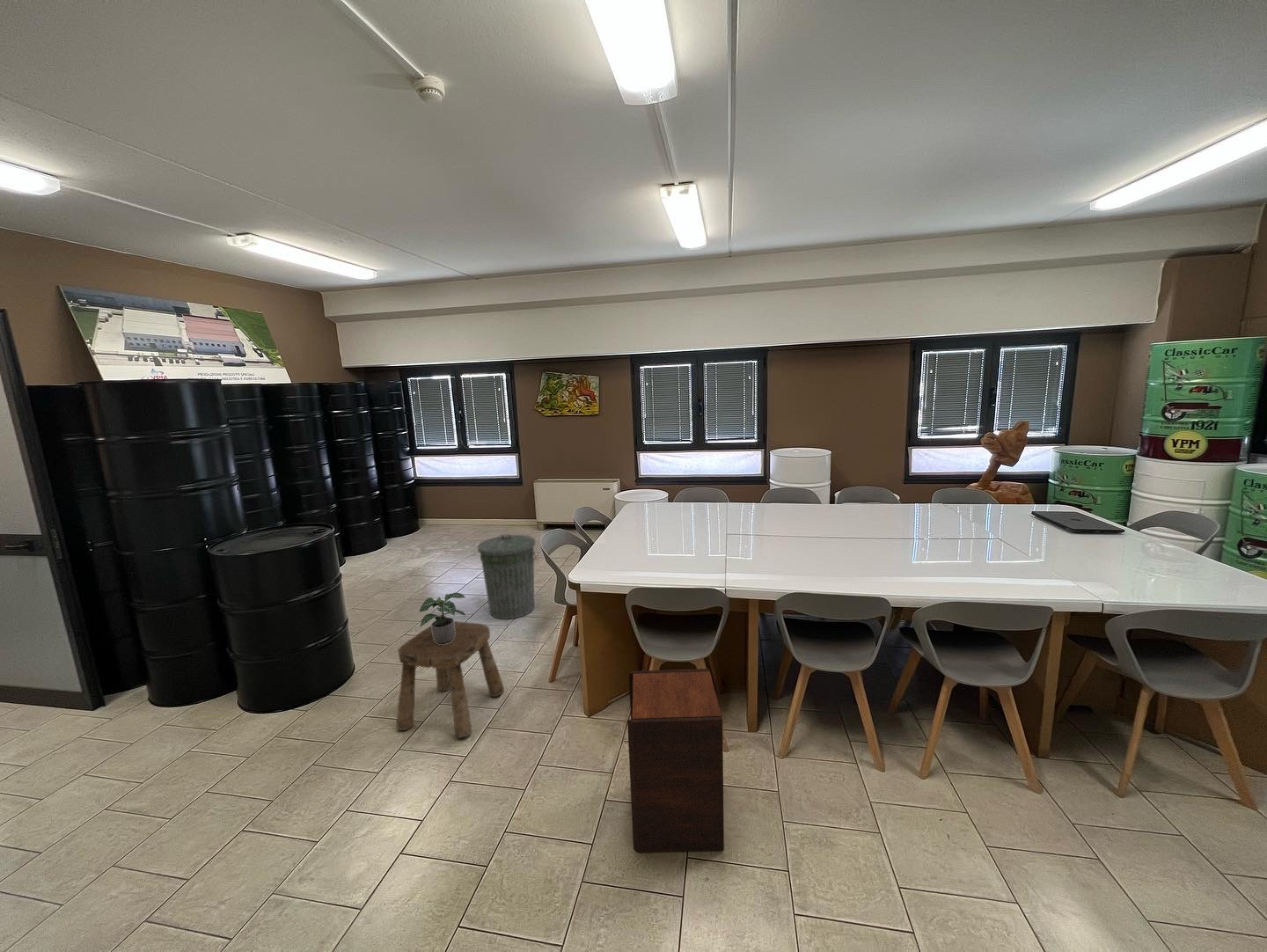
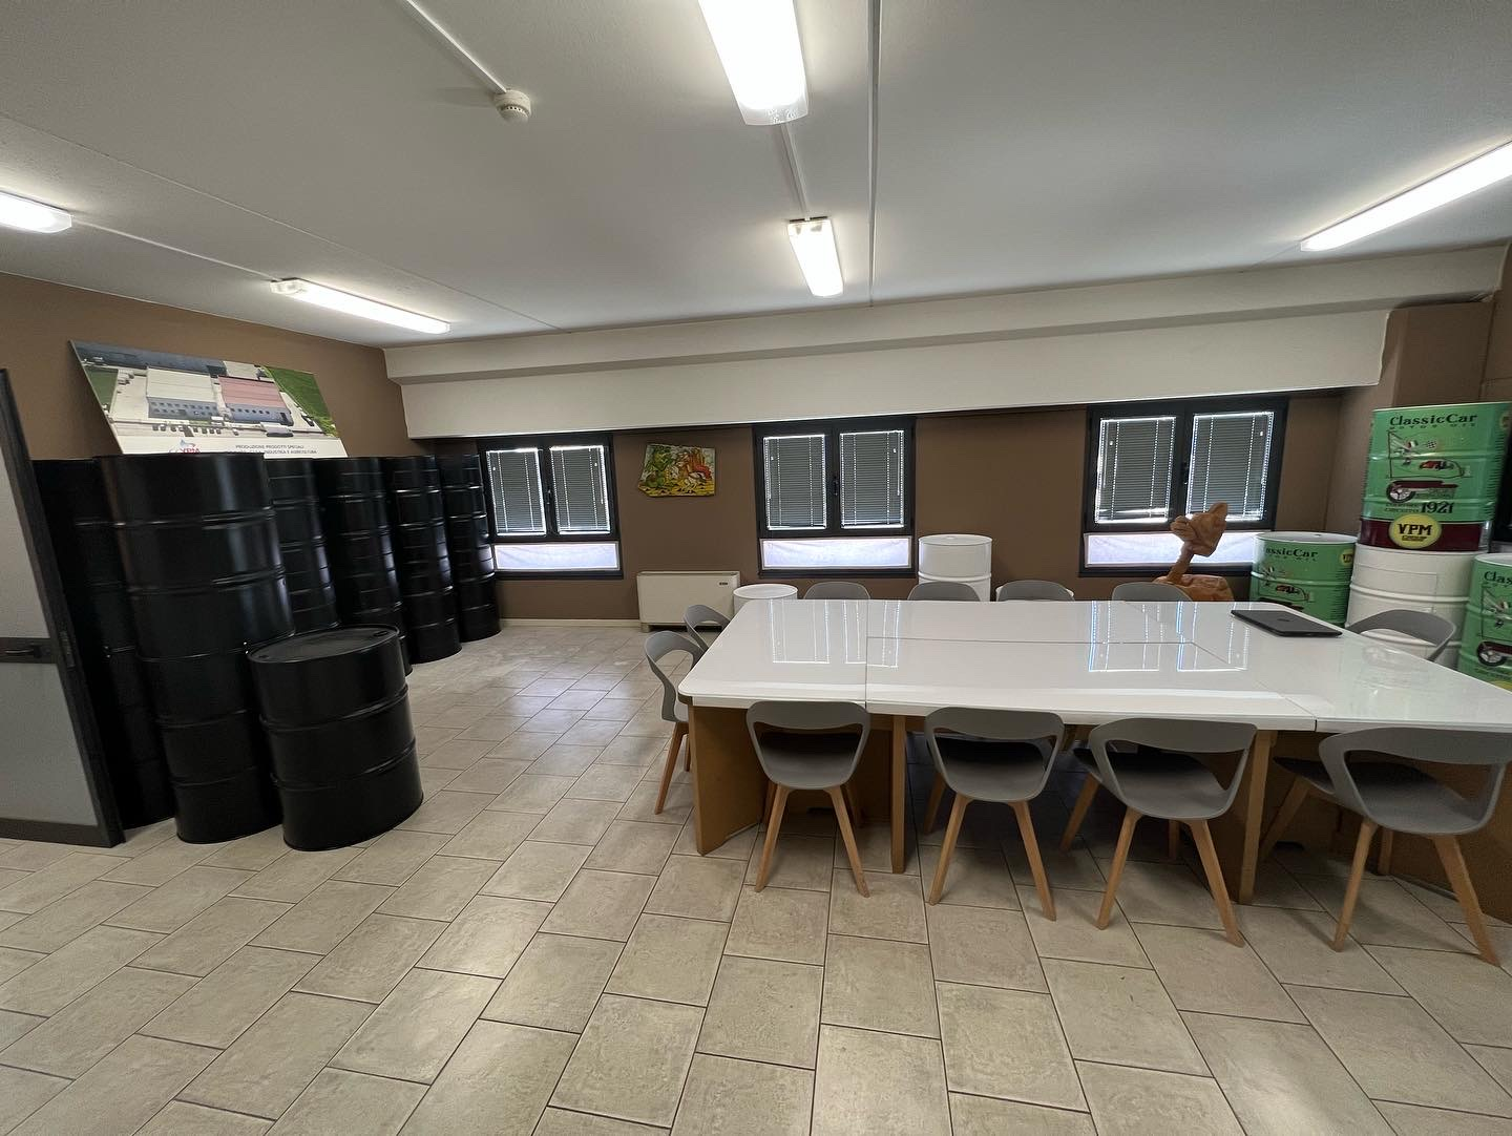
- stool [395,620,505,739]
- potted plant [419,592,466,644]
- trash can [477,533,537,620]
- speaker [626,668,725,853]
